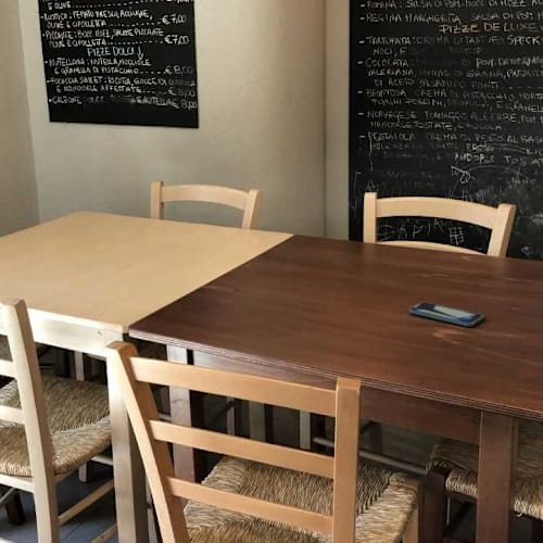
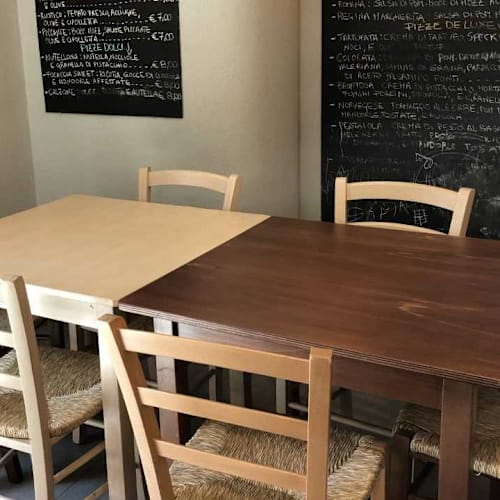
- smartphone [408,301,484,327]
